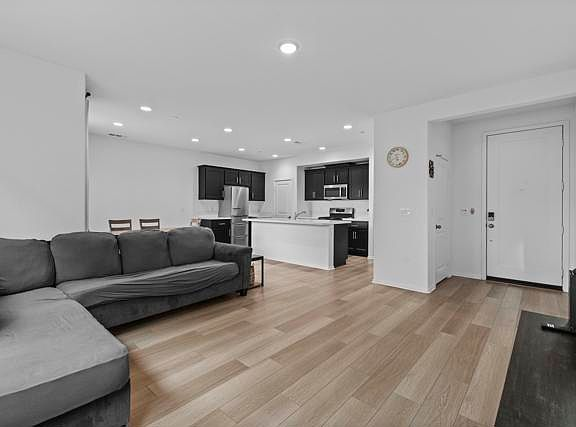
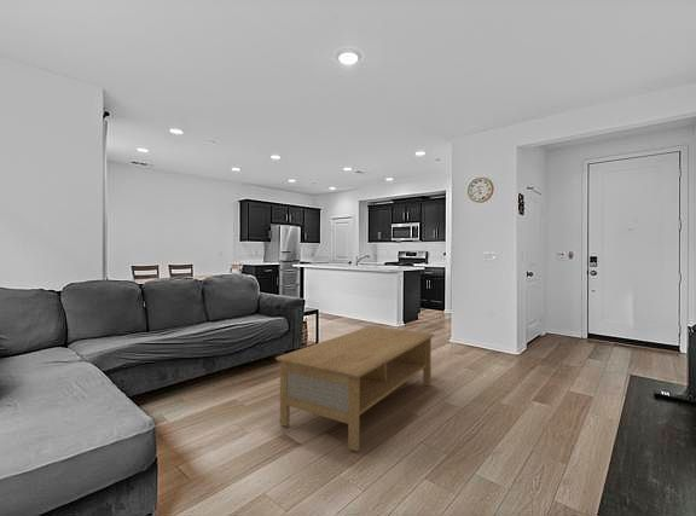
+ coffee table [274,325,435,452]
